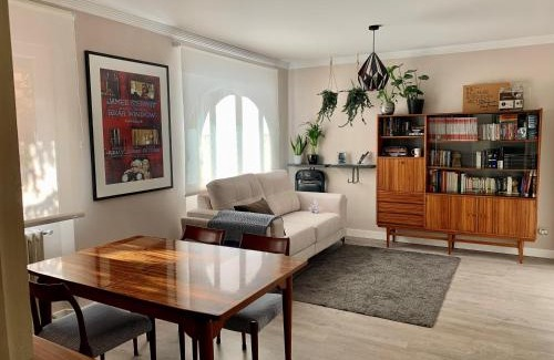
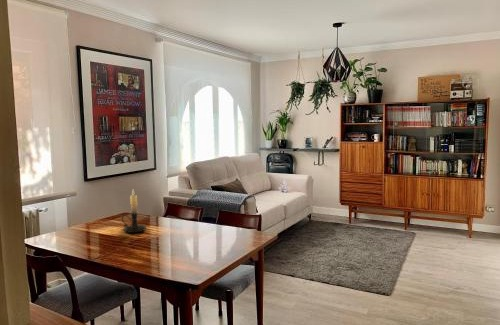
+ candle holder [121,189,147,234]
